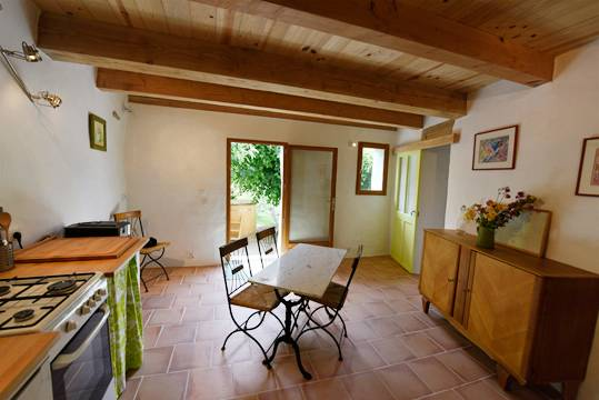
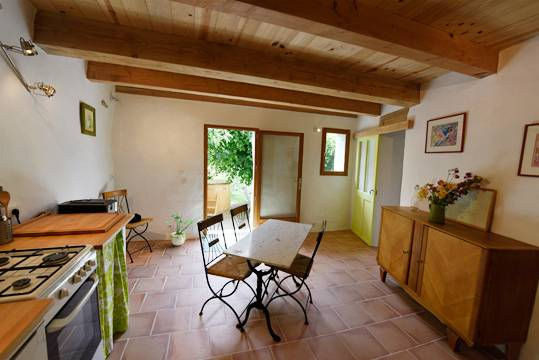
+ potted plant [164,214,203,246]
